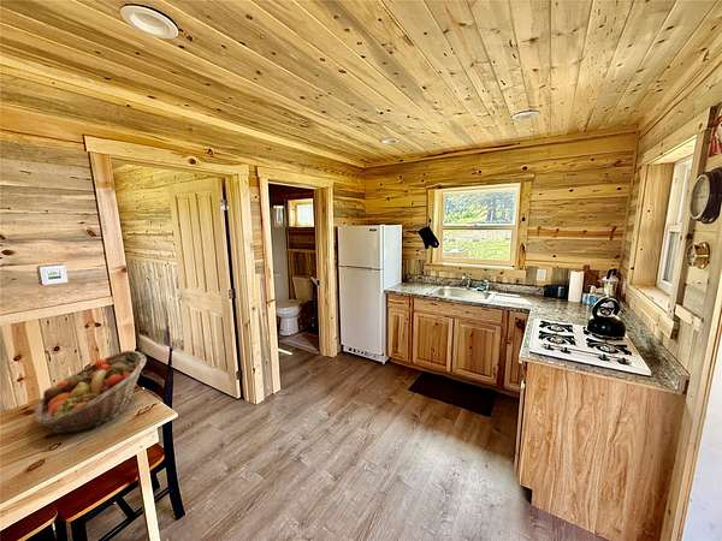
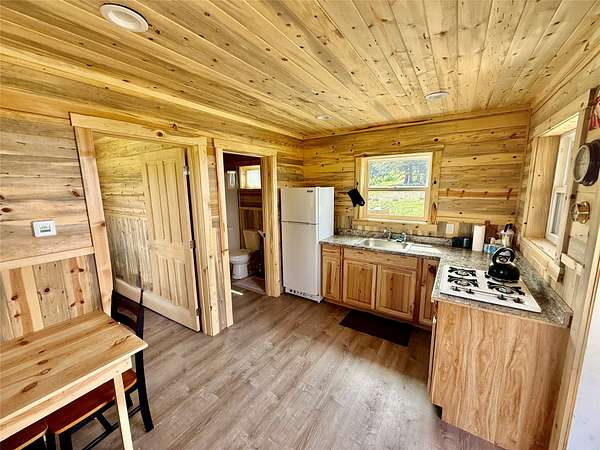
- fruit basket [34,350,148,435]
